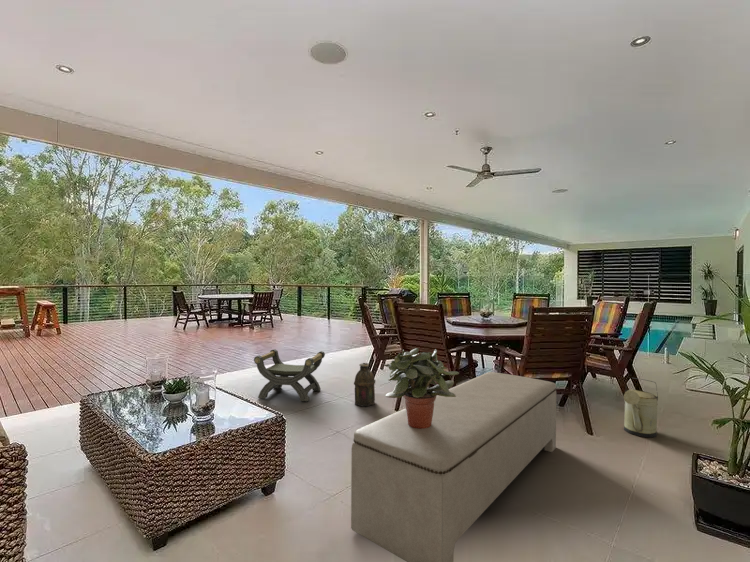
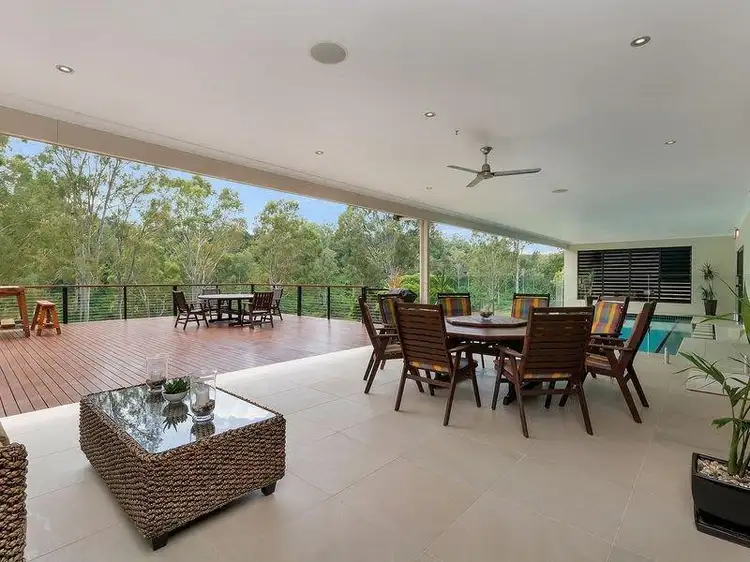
- watering can [623,377,659,438]
- bench [350,371,557,562]
- lantern [353,362,376,407]
- potted plant [383,347,460,429]
- stool [253,348,326,403]
